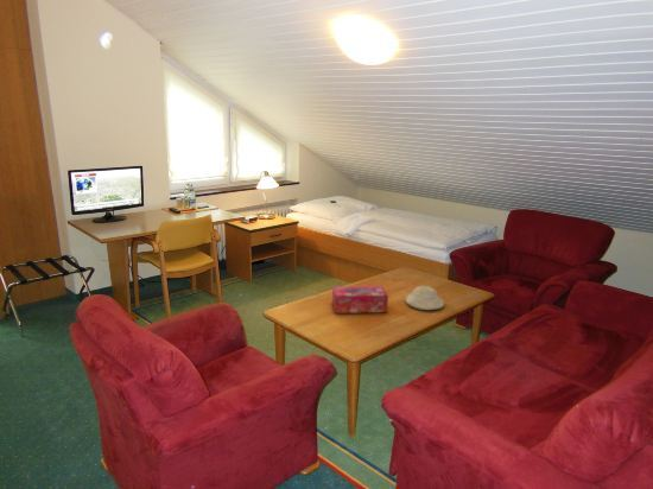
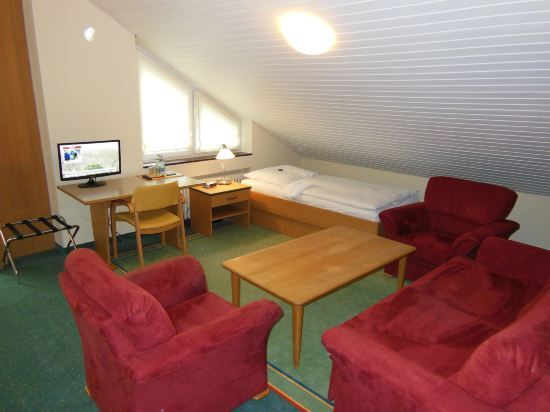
- tissue box [331,285,389,315]
- bowl [405,285,445,311]
